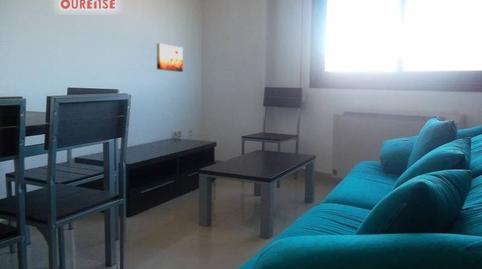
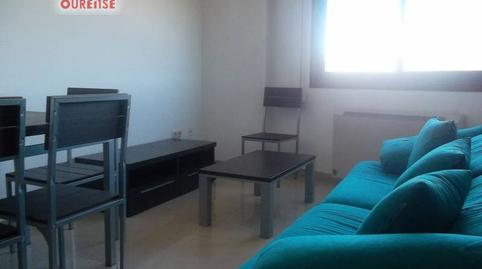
- wall art [156,42,184,73]
